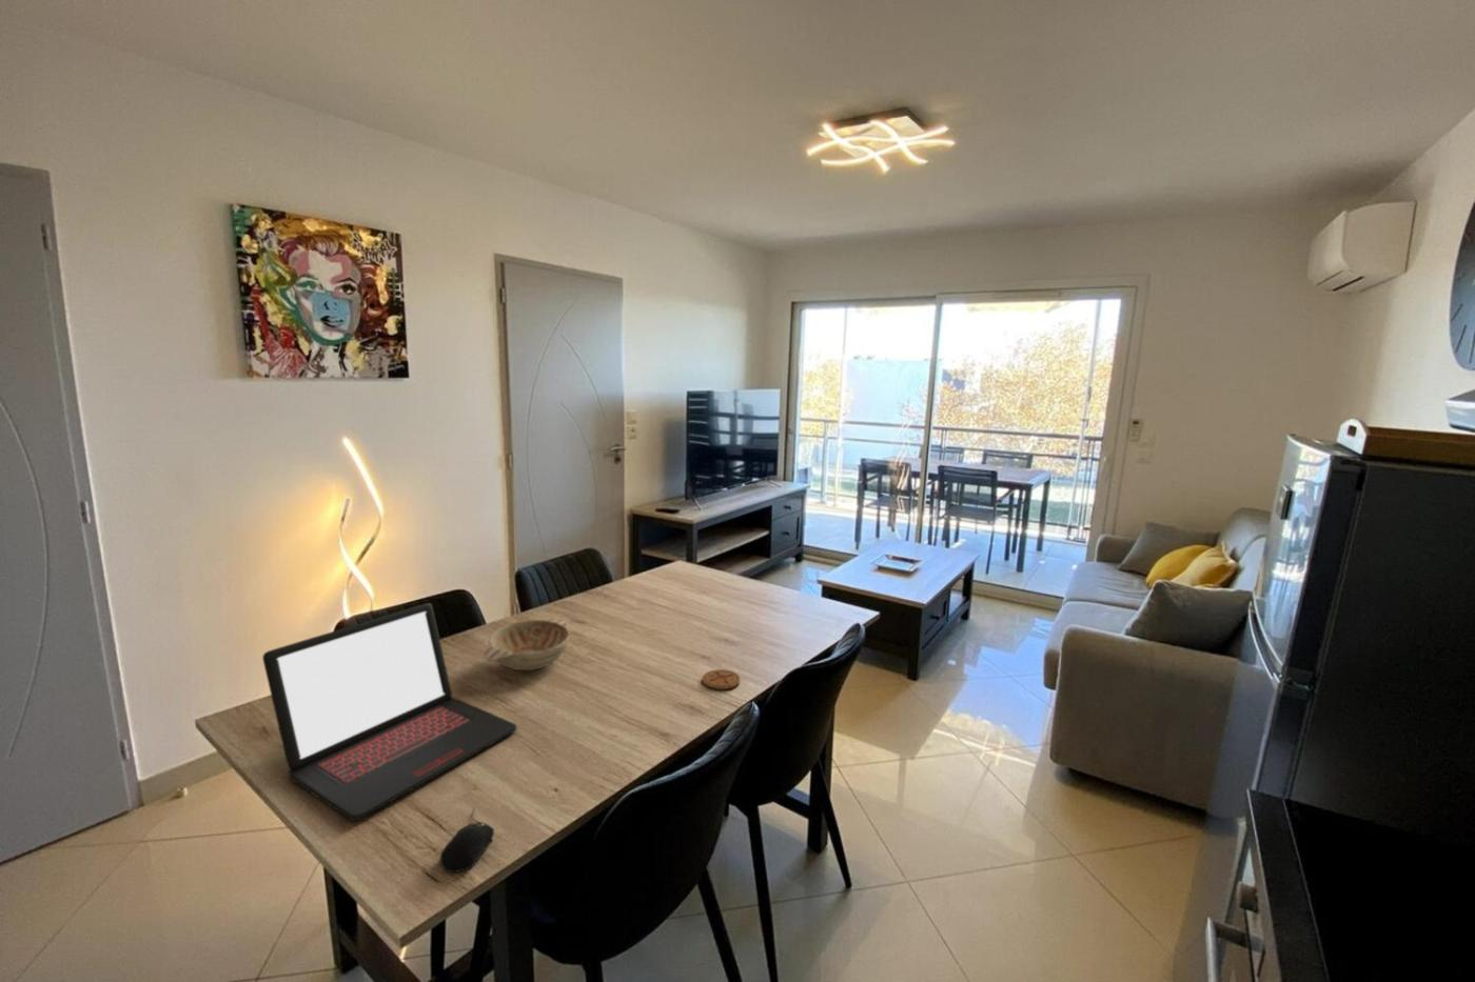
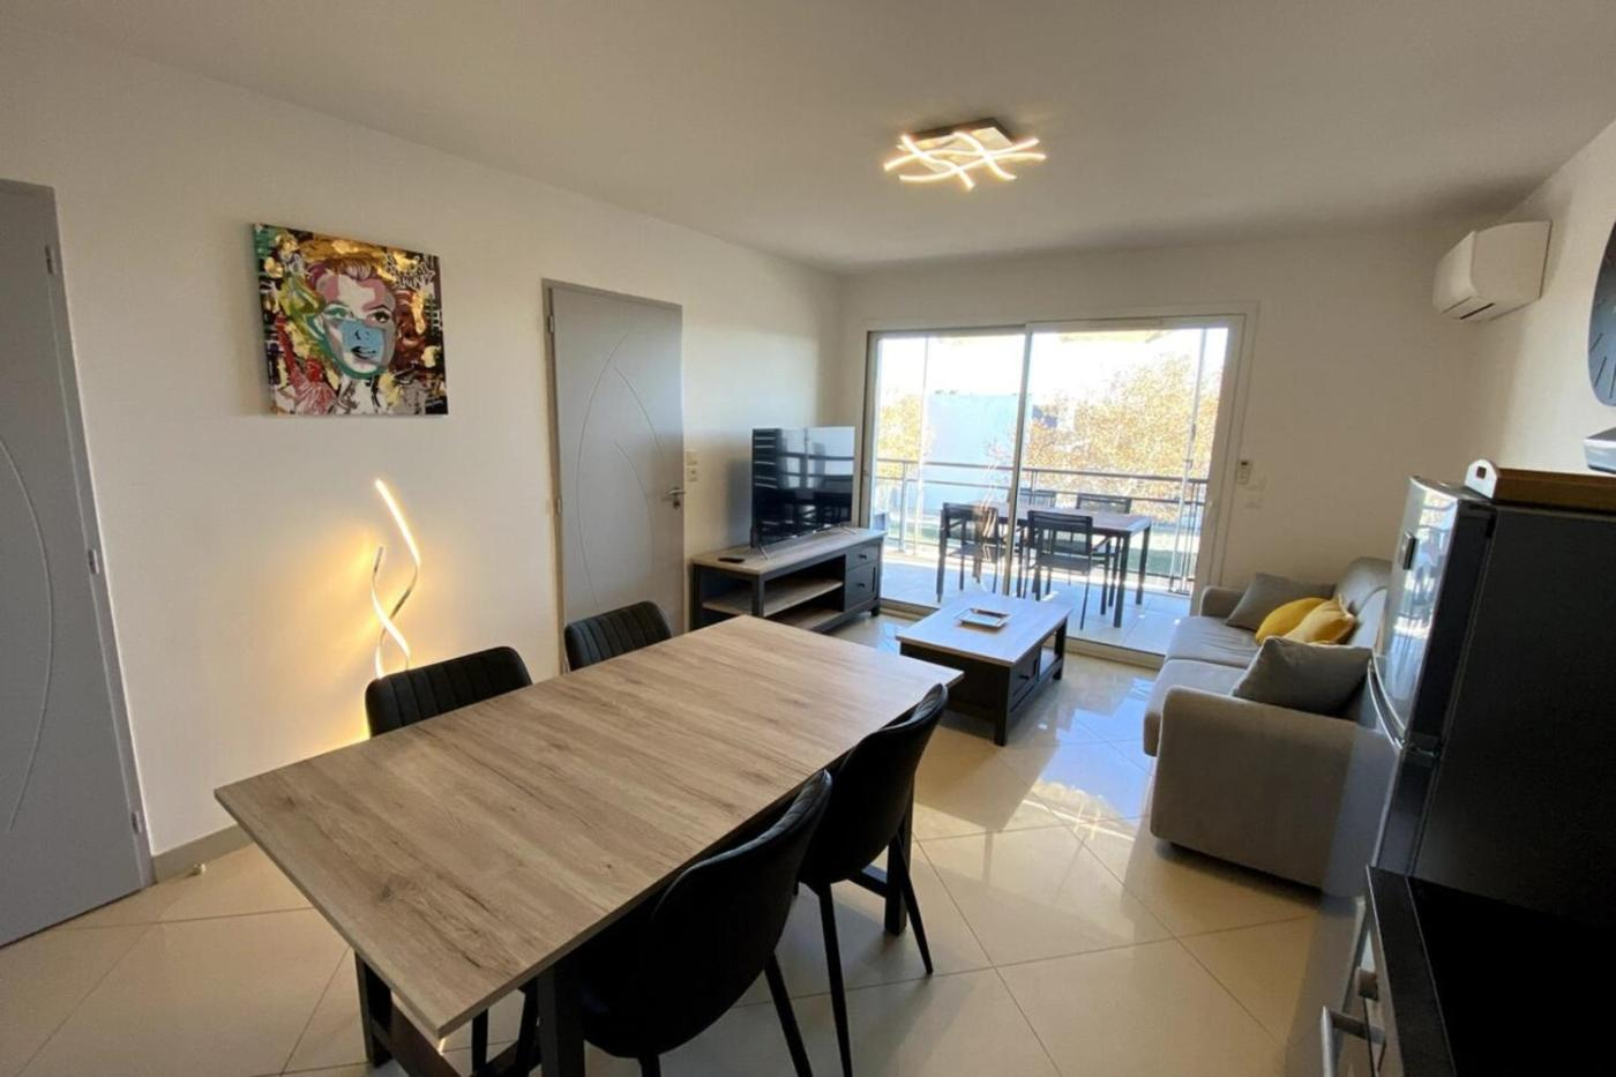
- computer mouse [440,808,496,873]
- coaster [701,669,740,690]
- laptop [261,602,518,821]
- decorative bowl [483,618,571,672]
